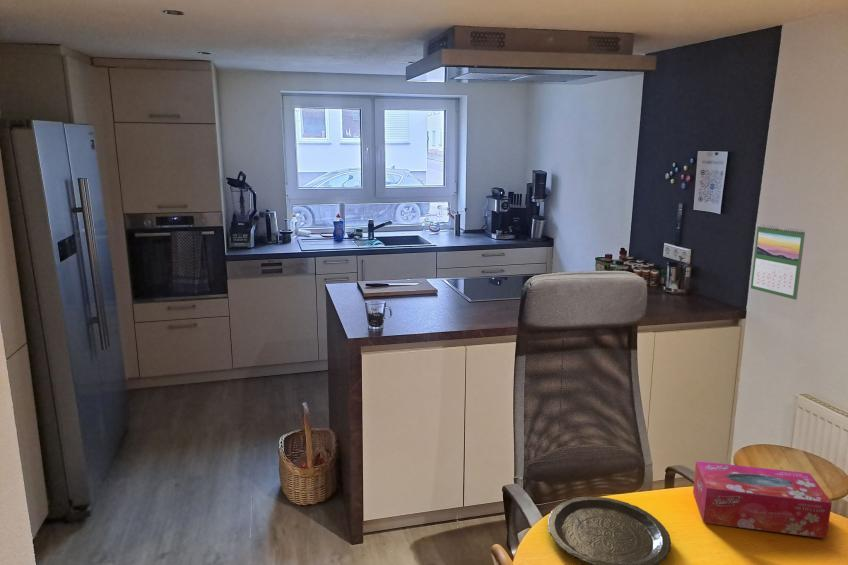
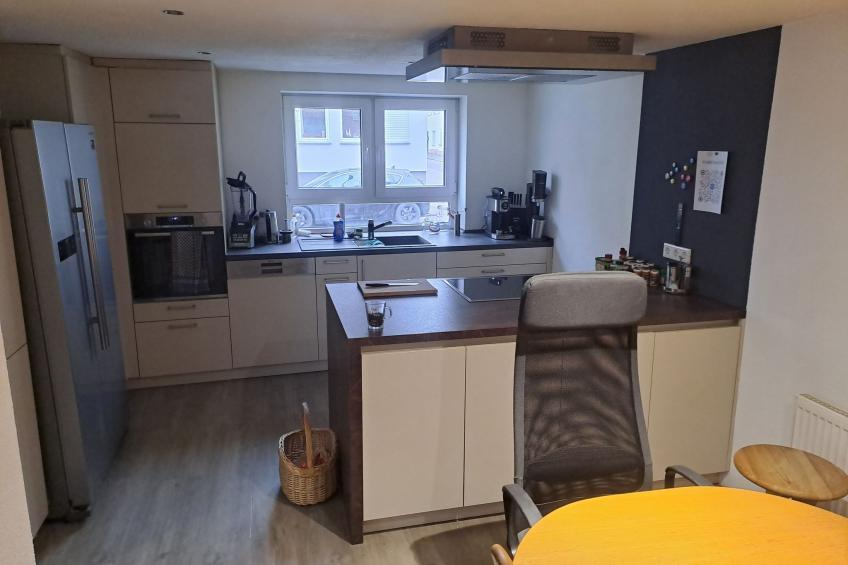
- plate [547,496,672,565]
- calendar [750,224,806,301]
- tissue box [692,460,833,540]
